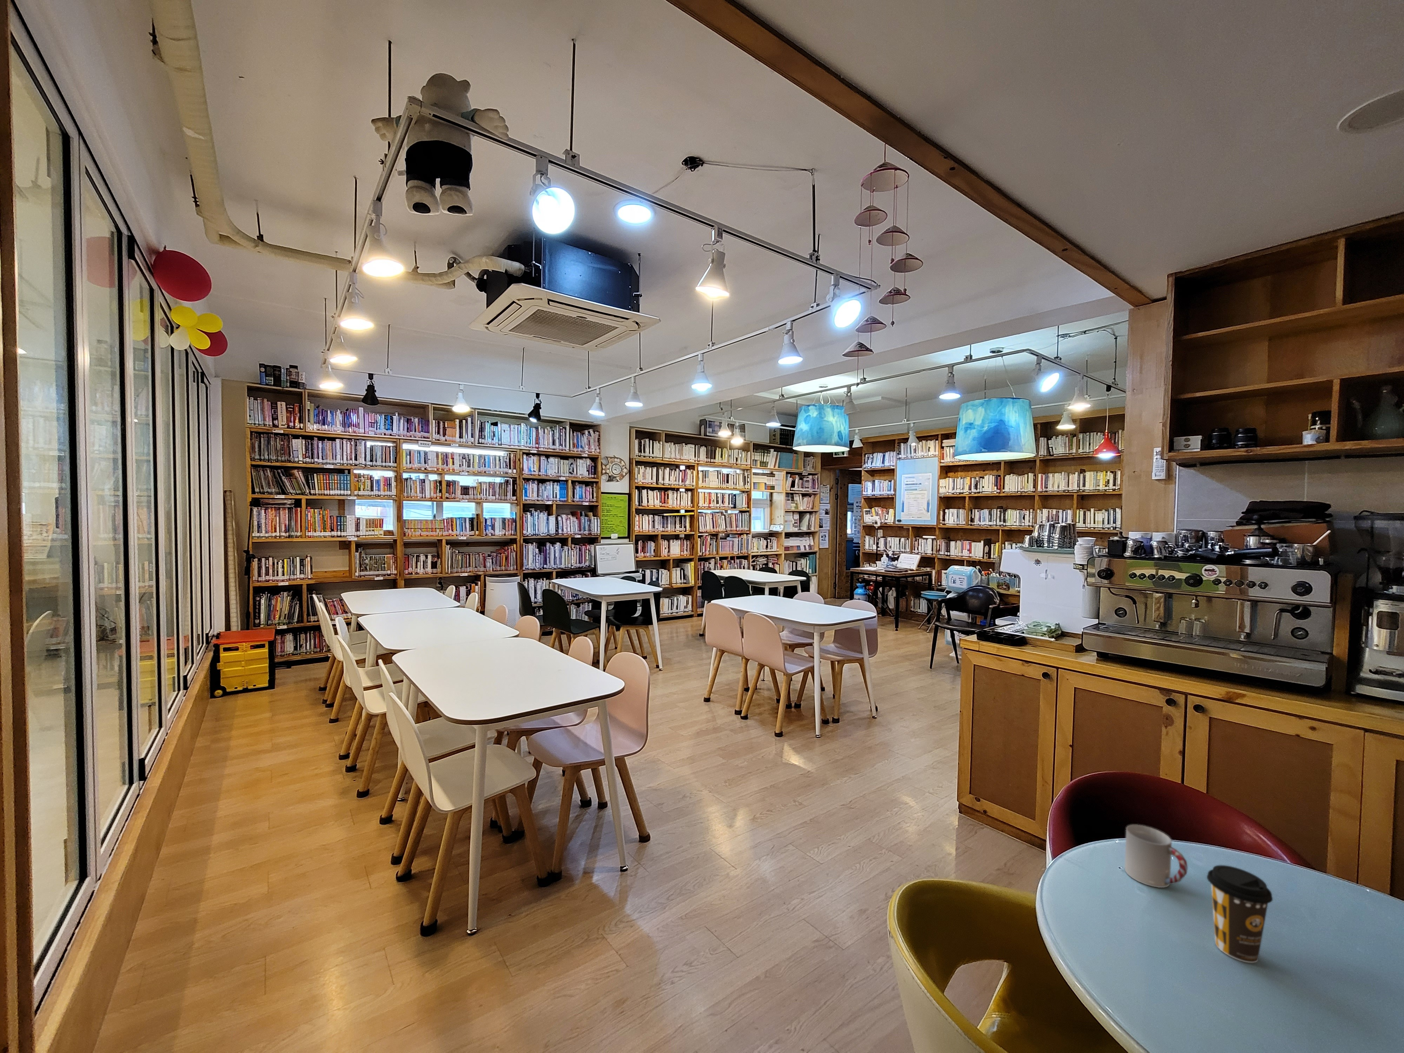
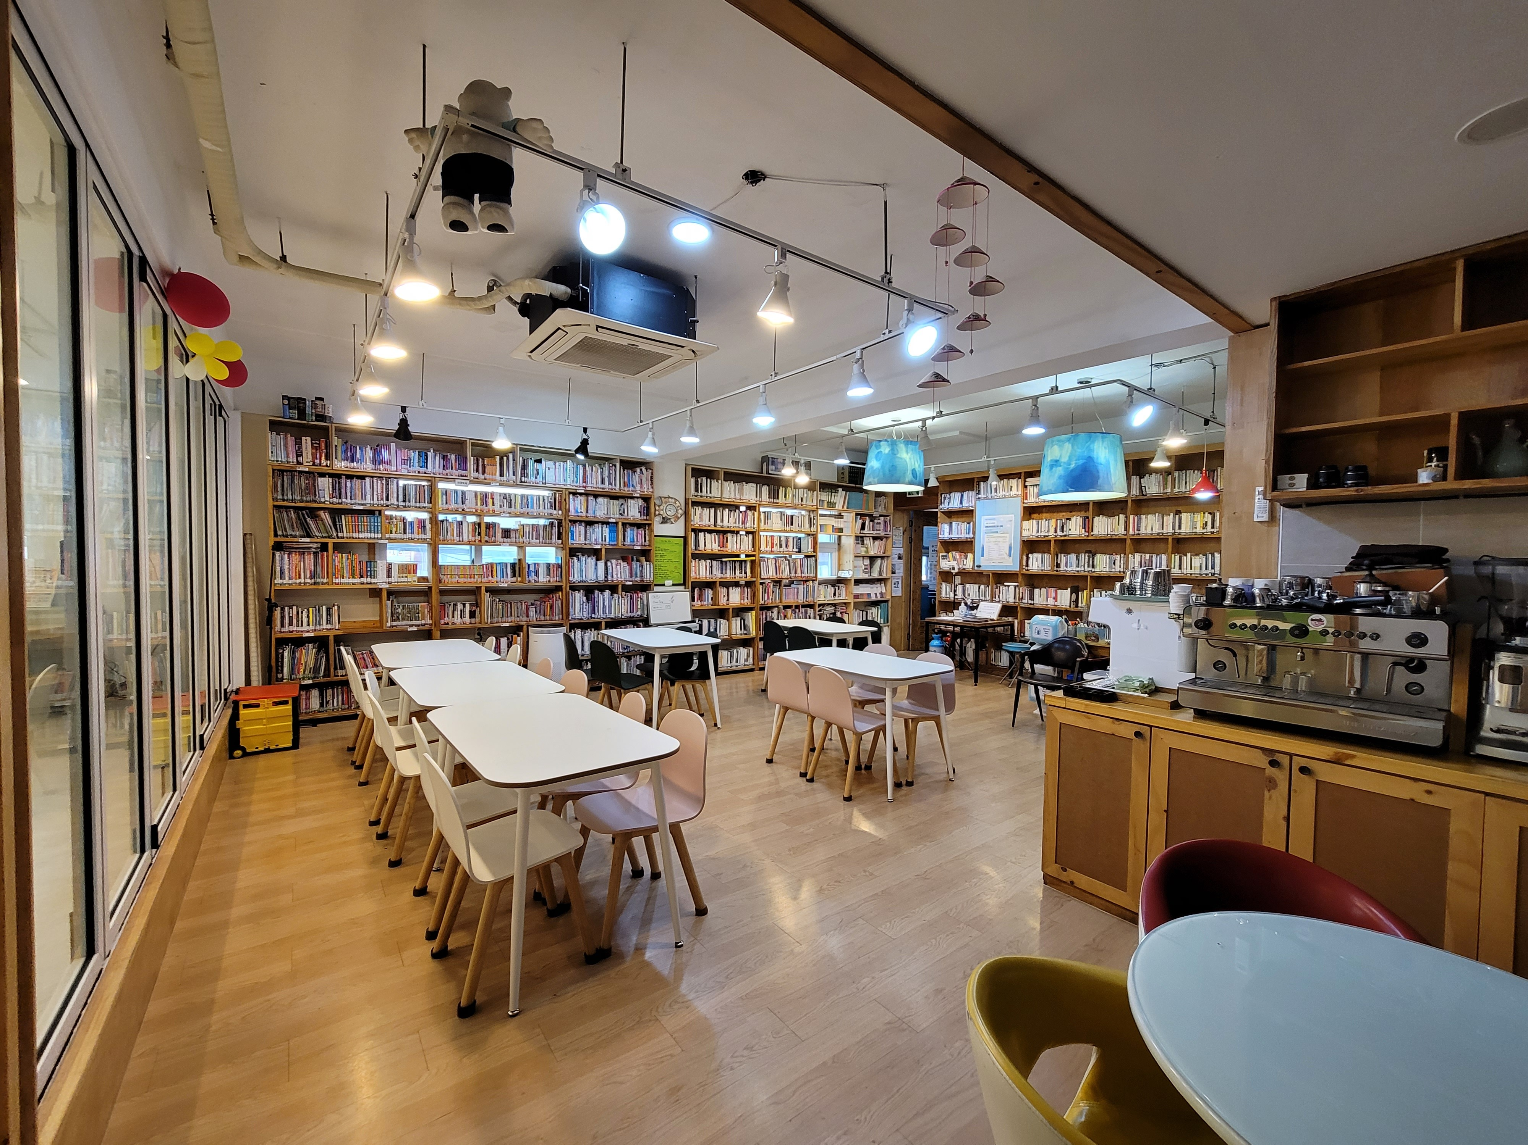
- coffee cup [1206,865,1274,963]
- cup [1124,824,1188,888]
